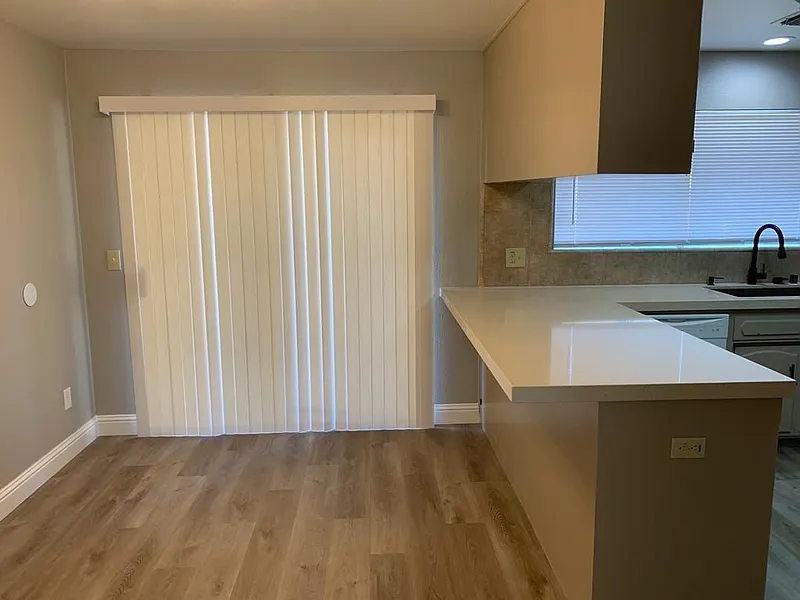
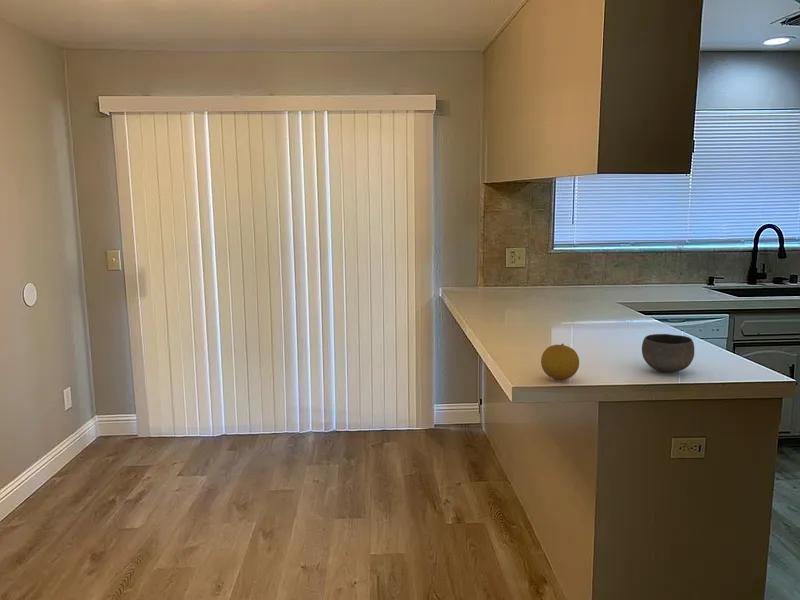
+ fruit [540,343,580,381]
+ bowl [641,333,695,374]
